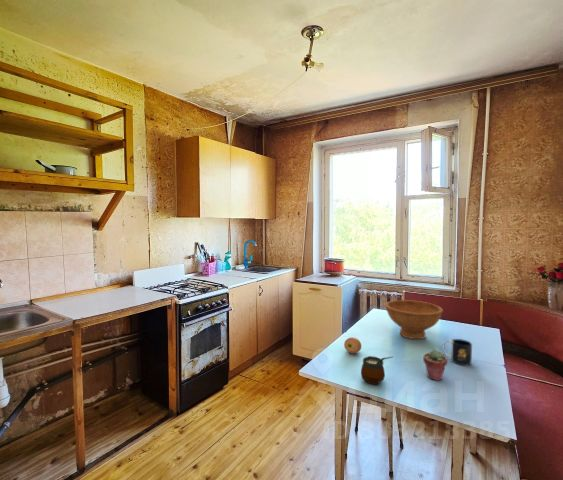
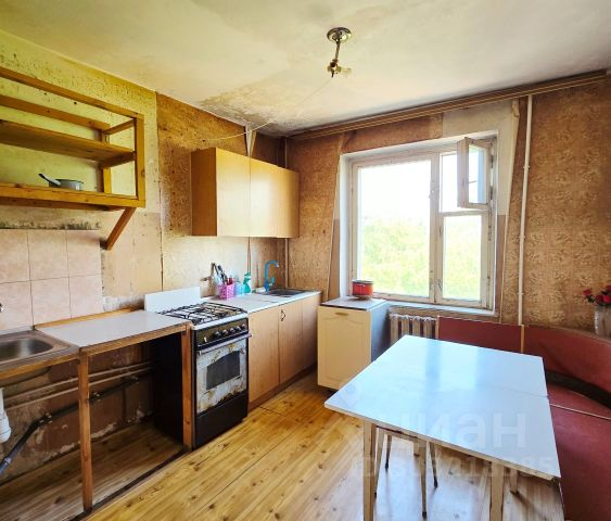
- gourd [360,355,393,386]
- potted succulent [422,348,448,382]
- apple [343,336,362,354]
- bowl [384,299,444,340]
- mug [442,338,473,366]
